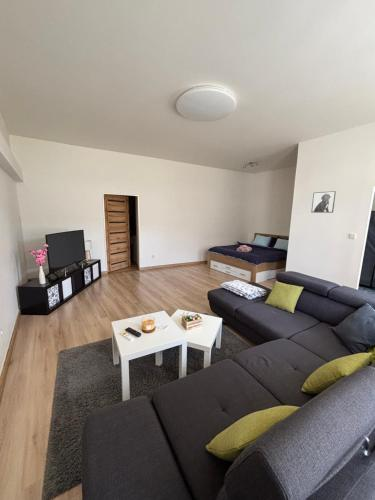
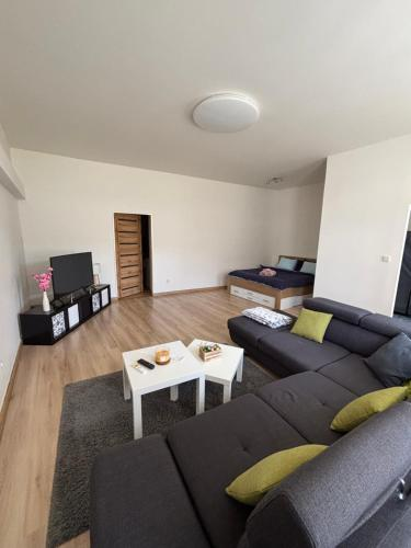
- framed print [310,190,337,214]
